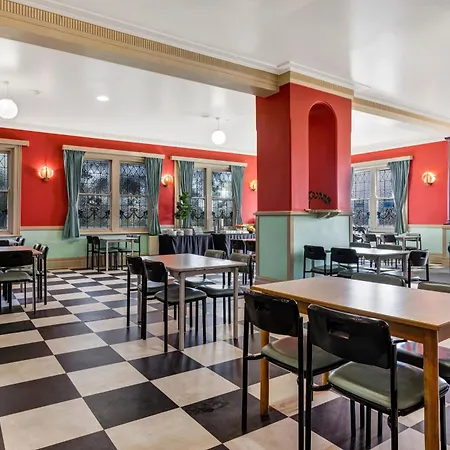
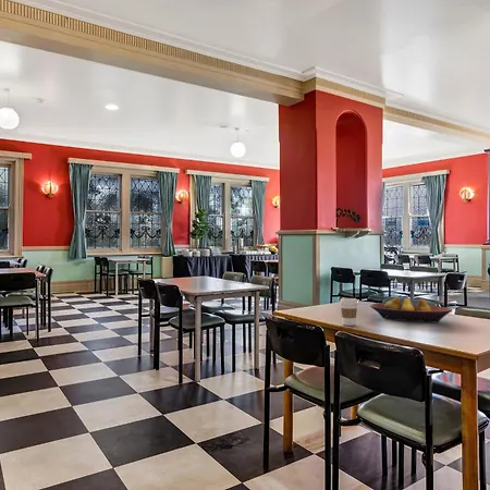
+ fruit bowl [369,296,453,323]
+ coffee cup [339,297,359,327]
